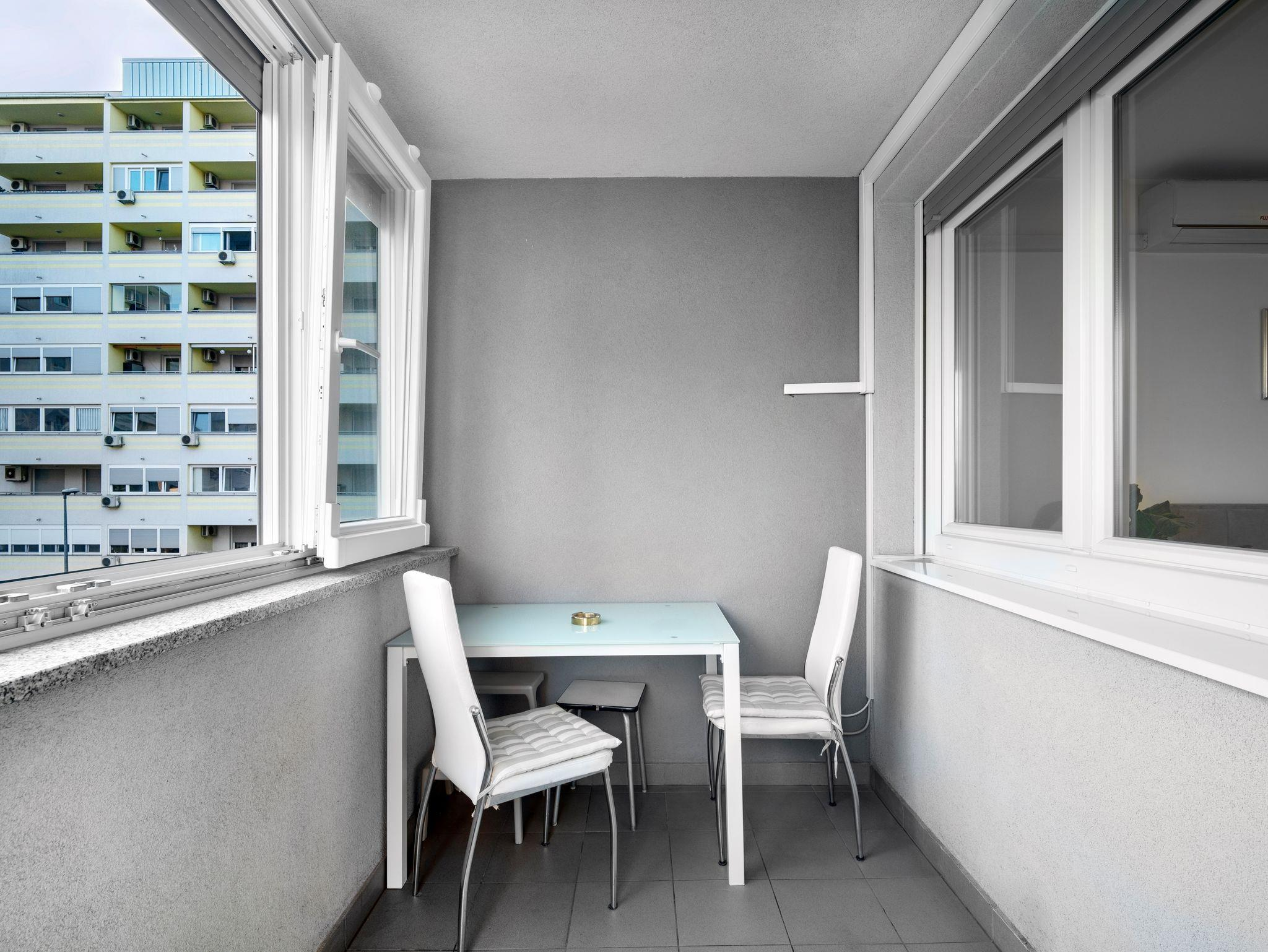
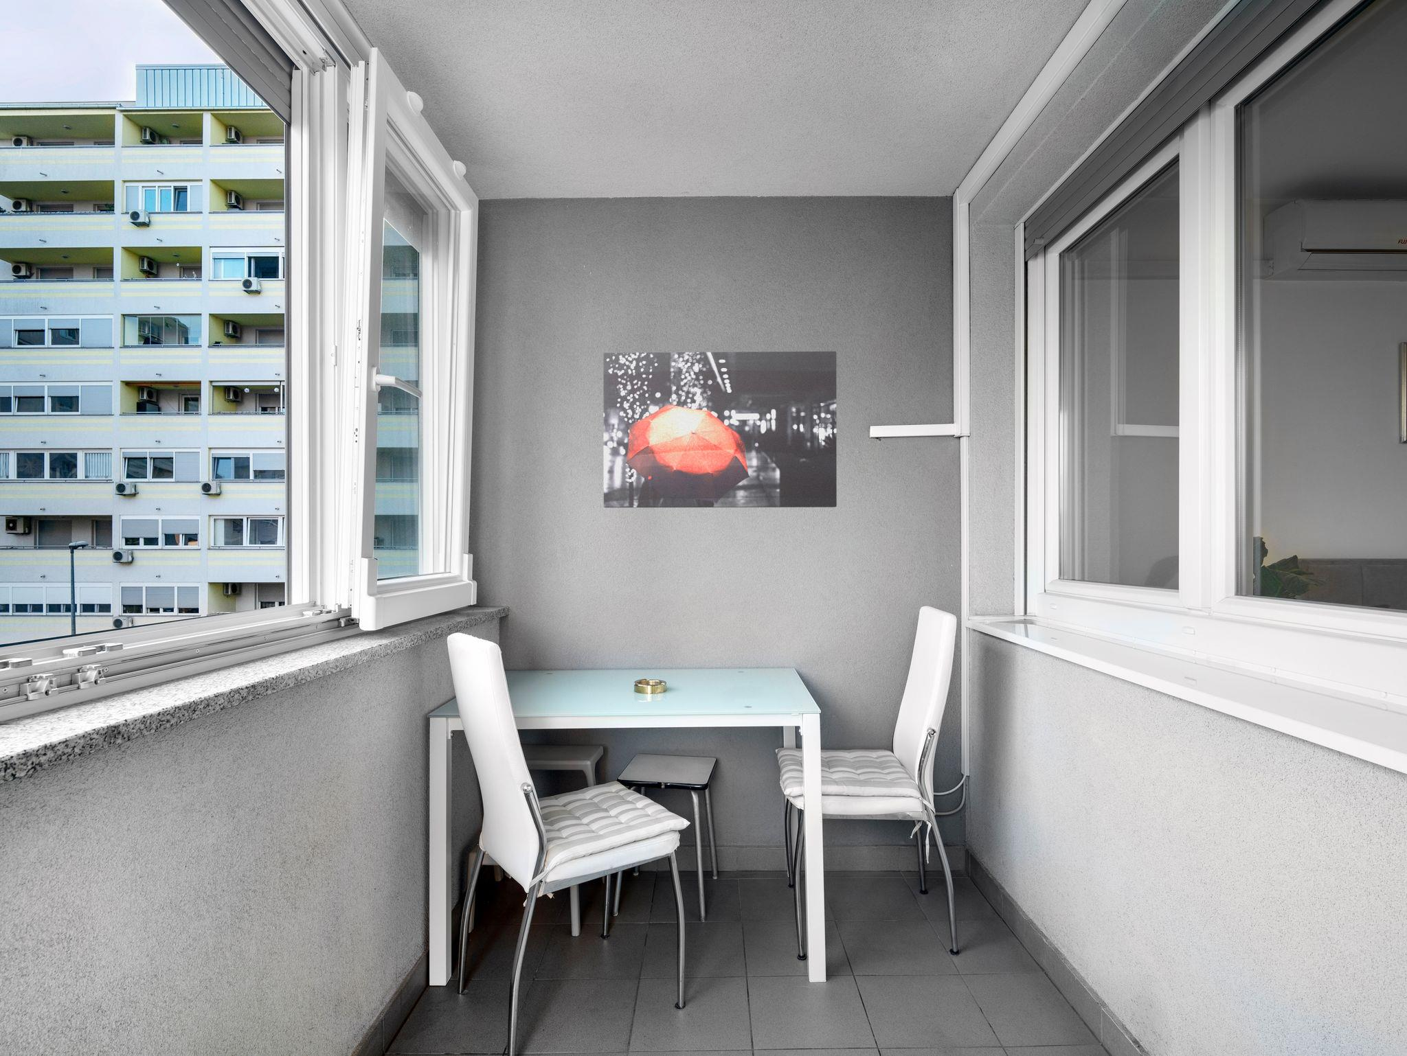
+ wall art [603,351,838,508]
